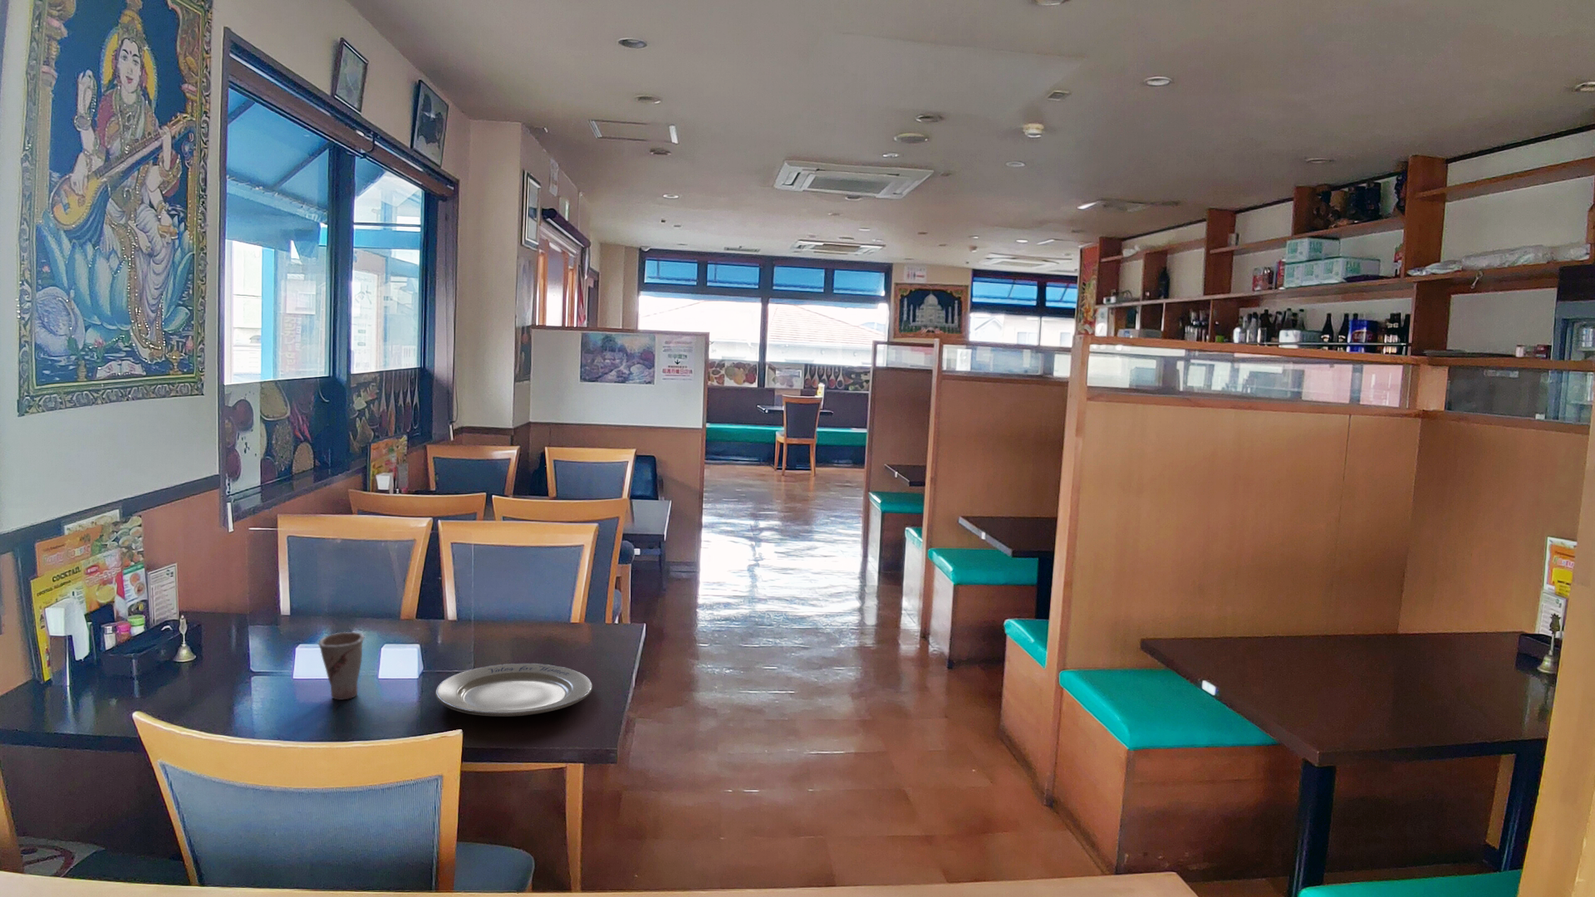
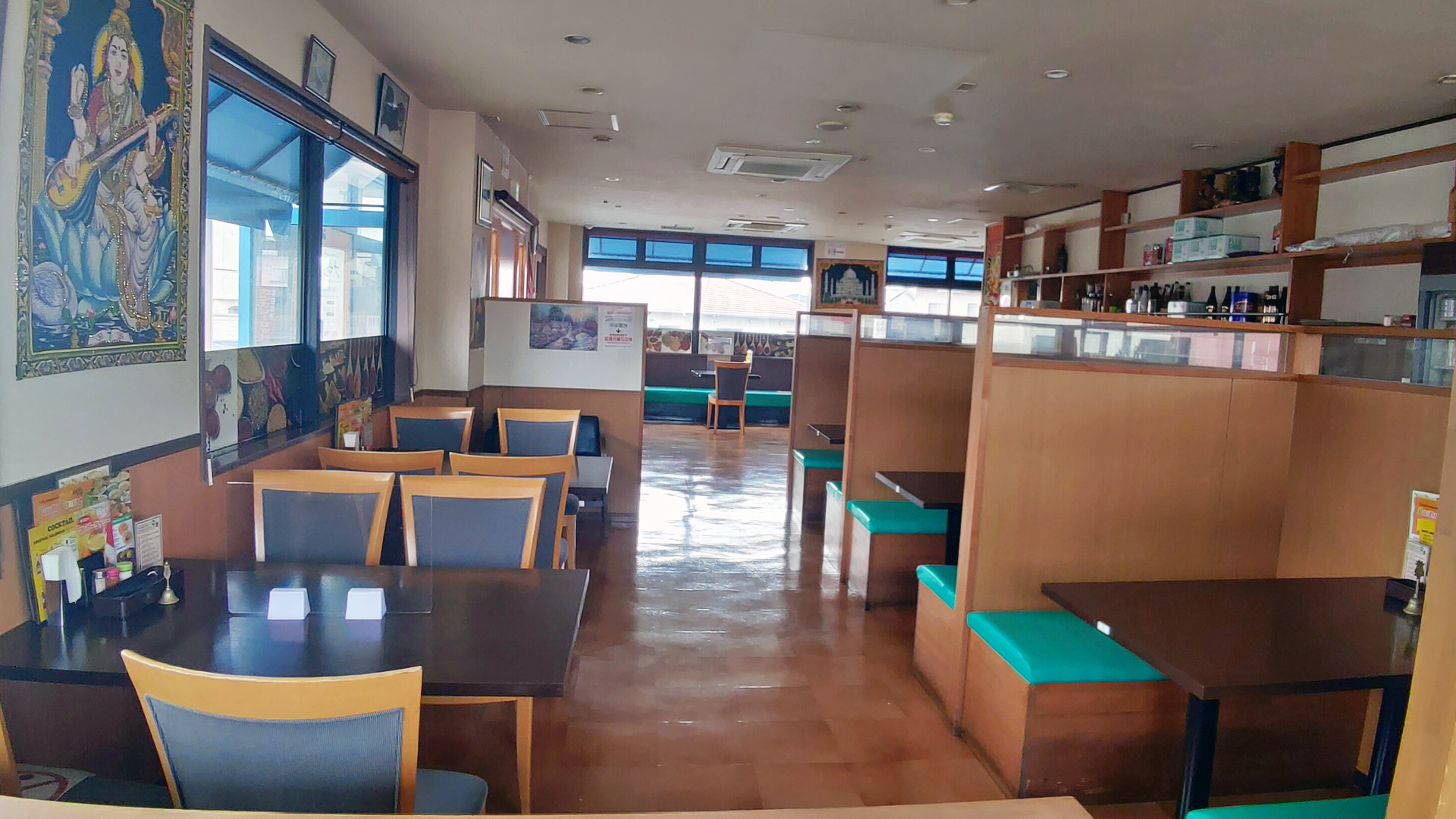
- cup [318,631,366,700]
- chinaware [435,663,593,717]
